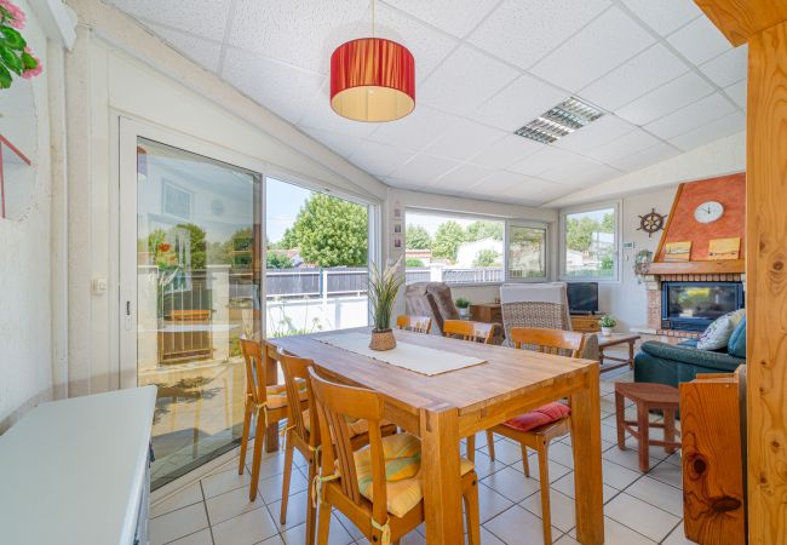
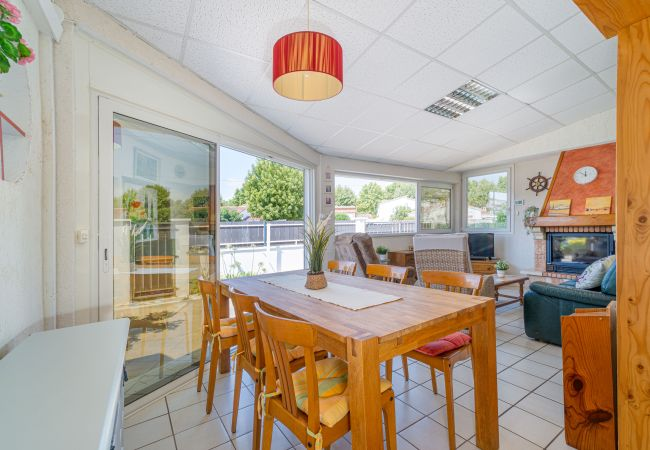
- stool [614,380,683,474]
